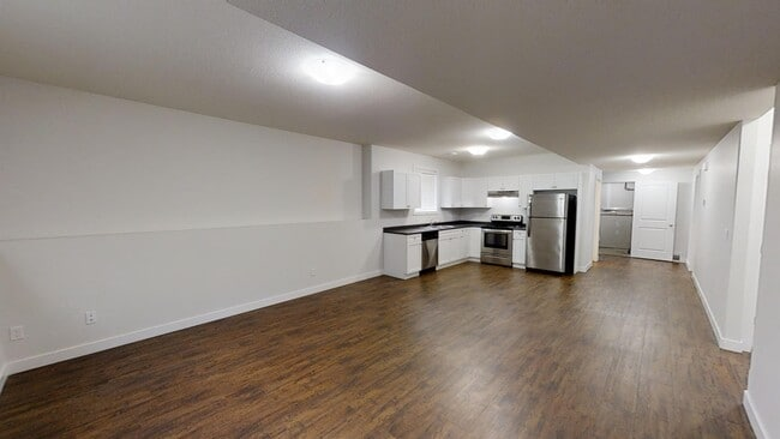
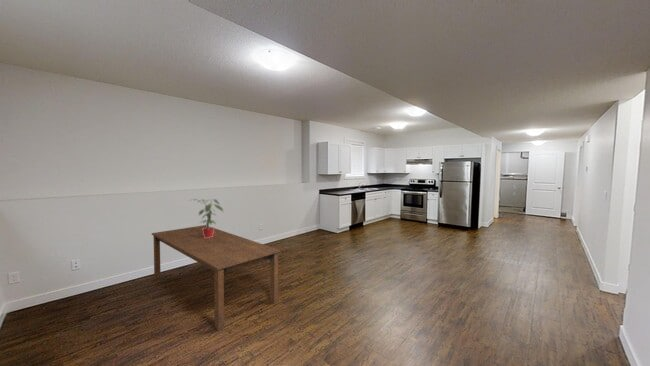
+ dining table [151,224,281,332]
+ potted plant [190,198,225,238]
